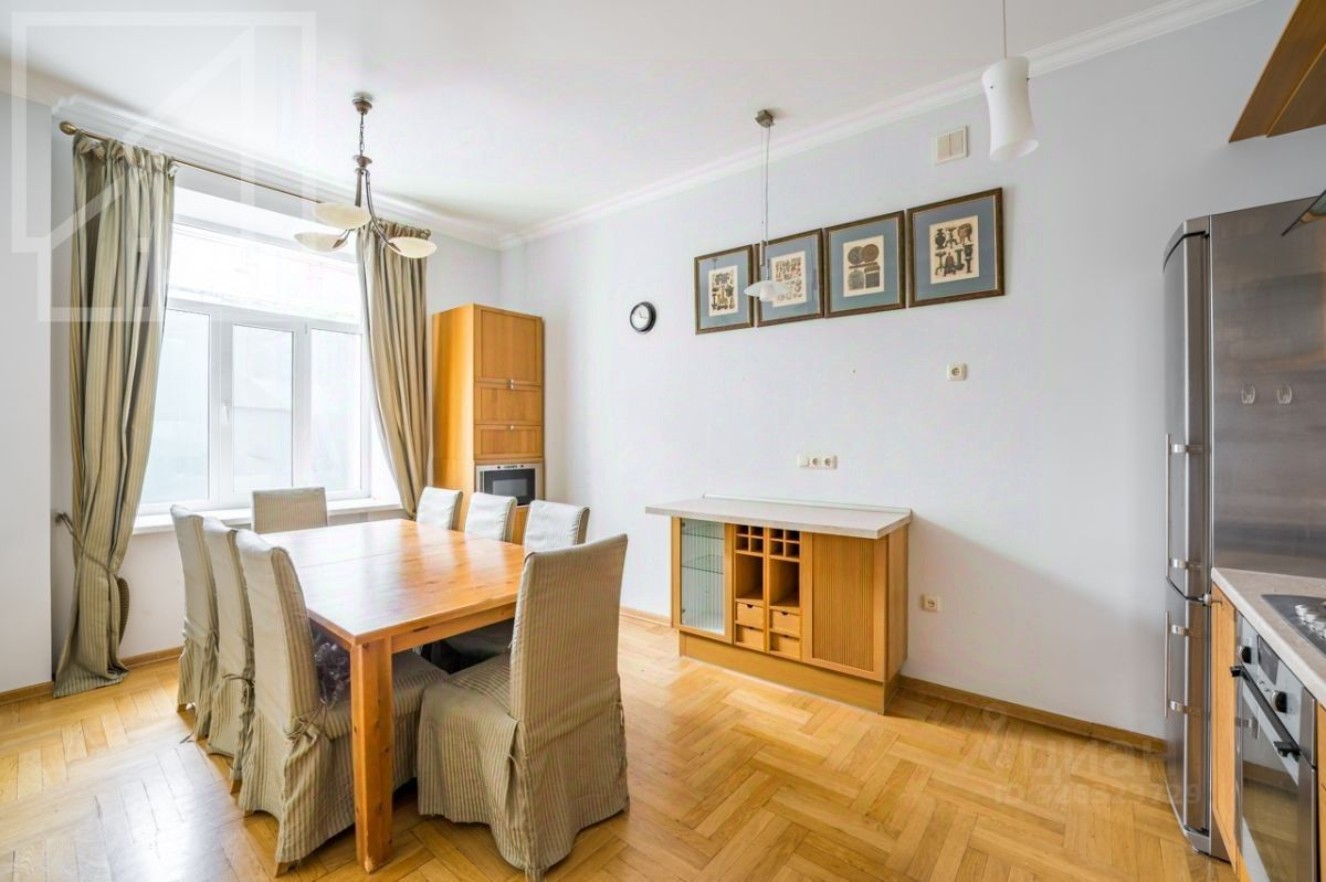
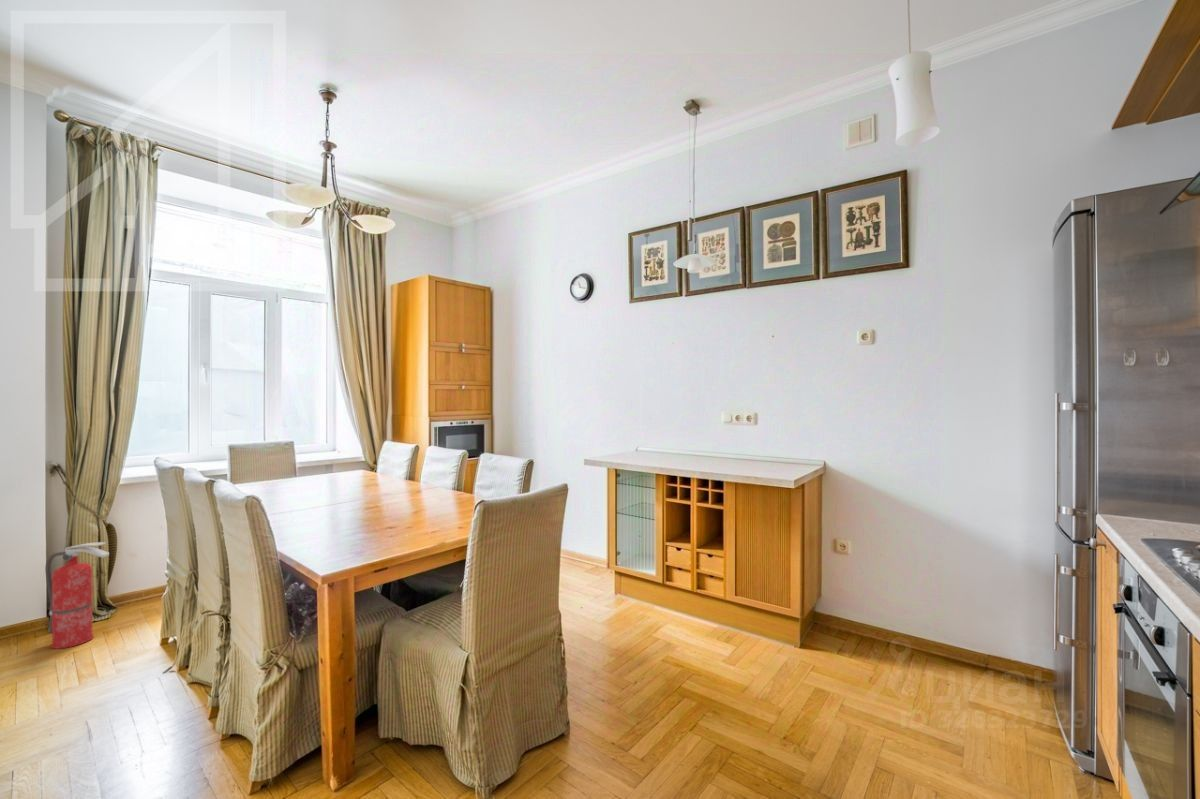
+ fire extinguisher [44,541,110,650]
